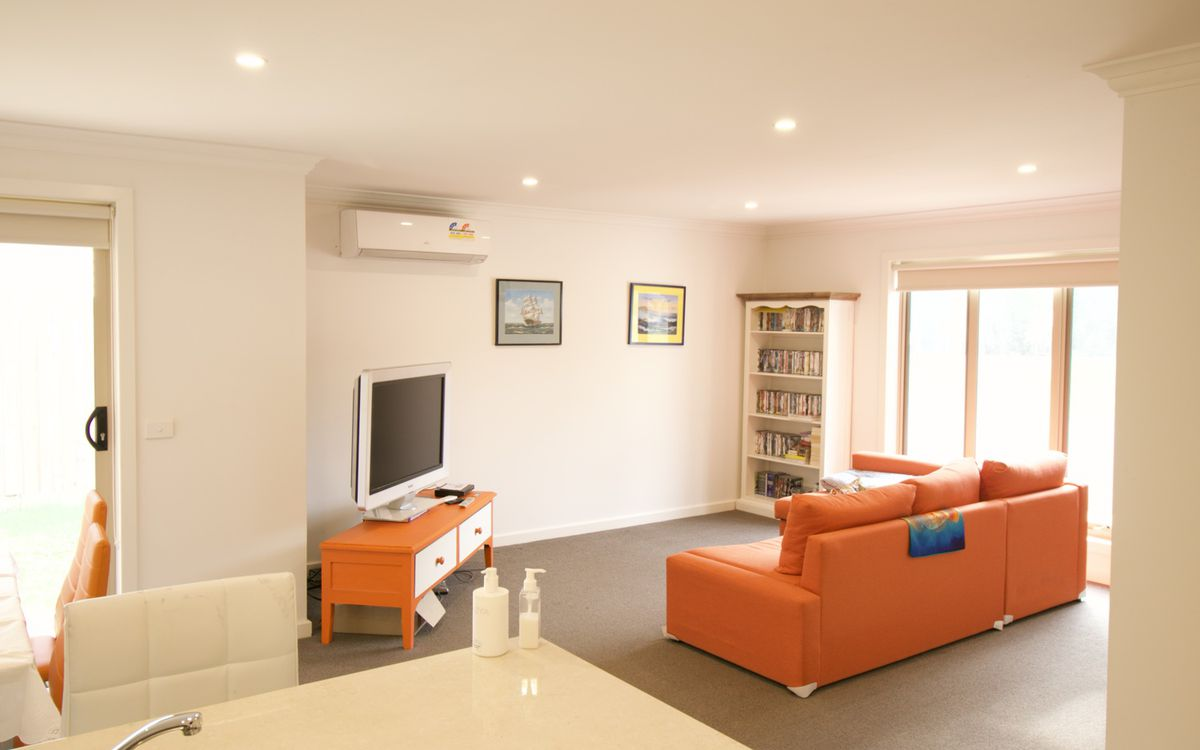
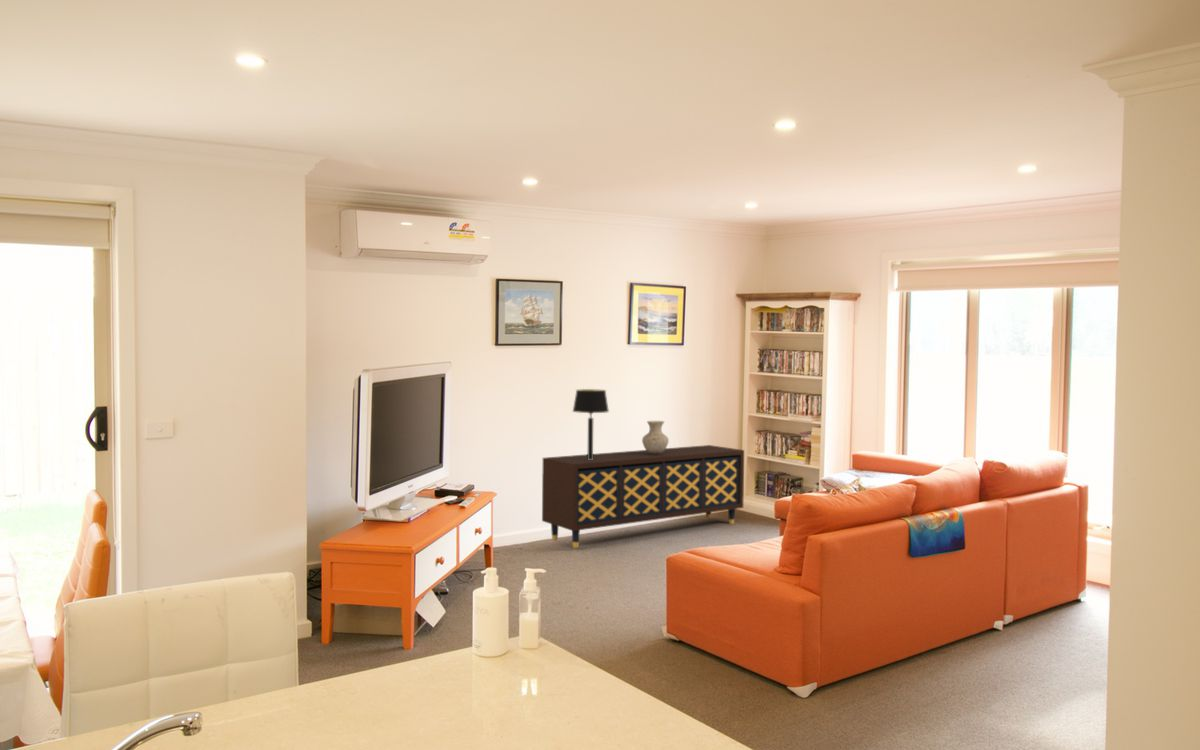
+ table lamp [572,388,610,460]
+ sideboard [541,444,745,549]
+ vase [641,420,670,455]
